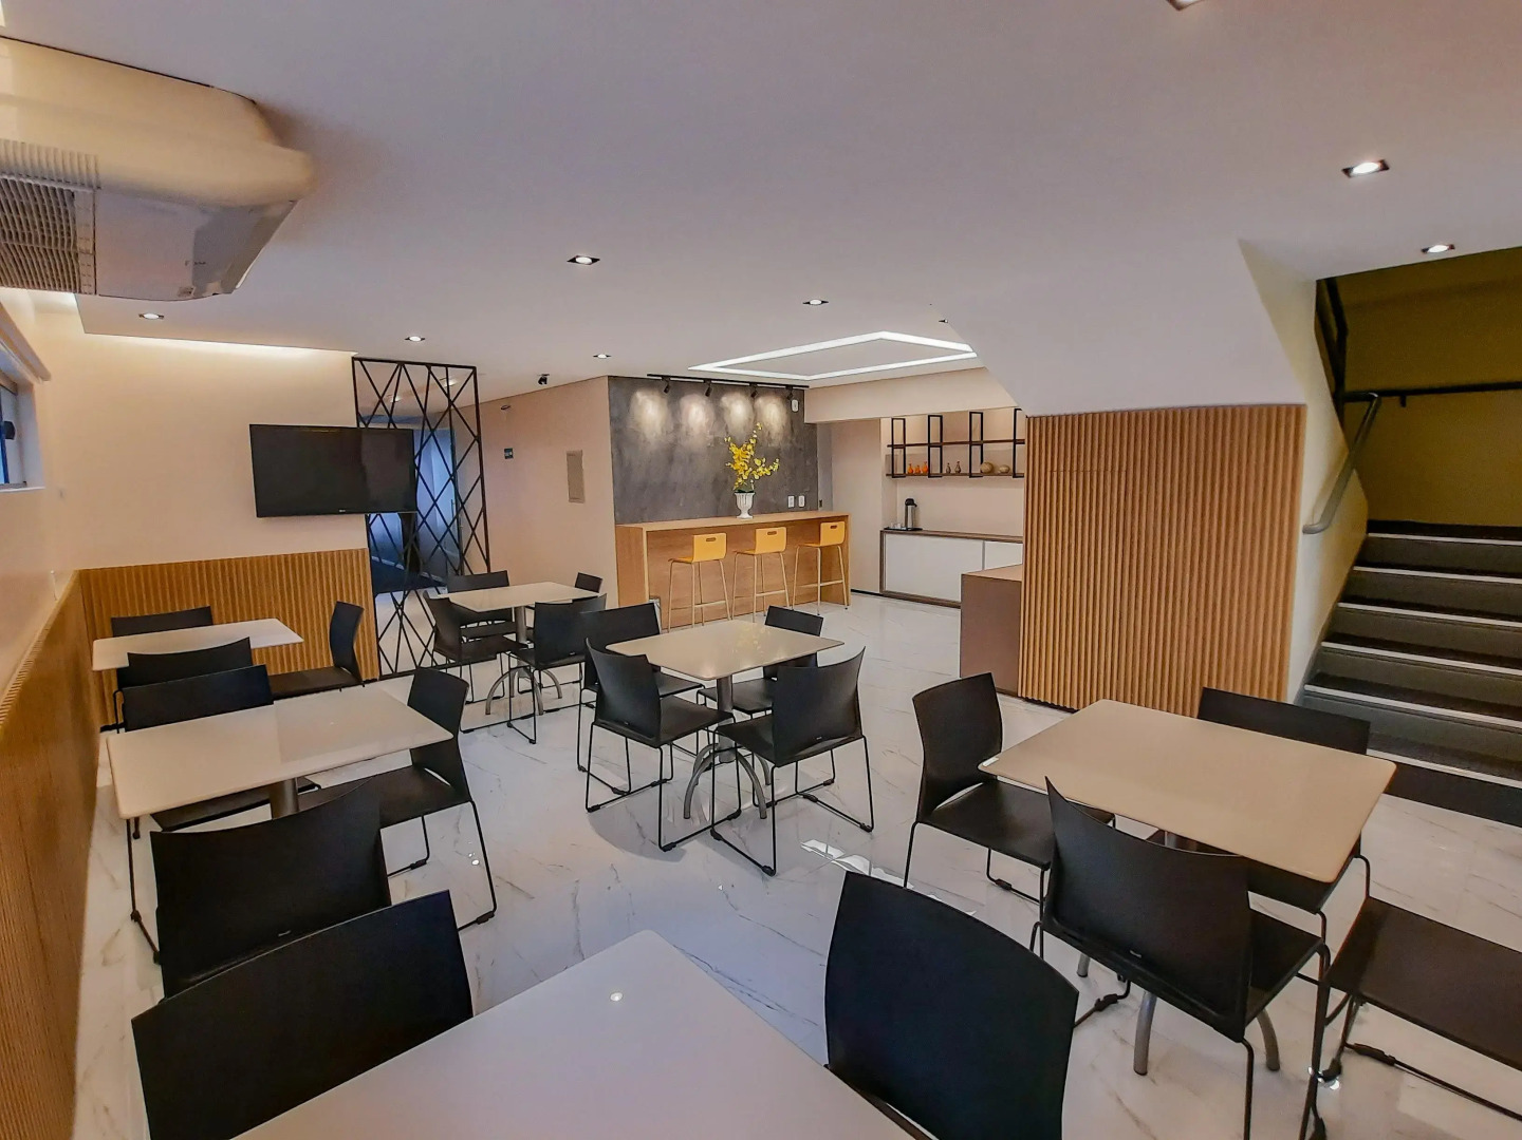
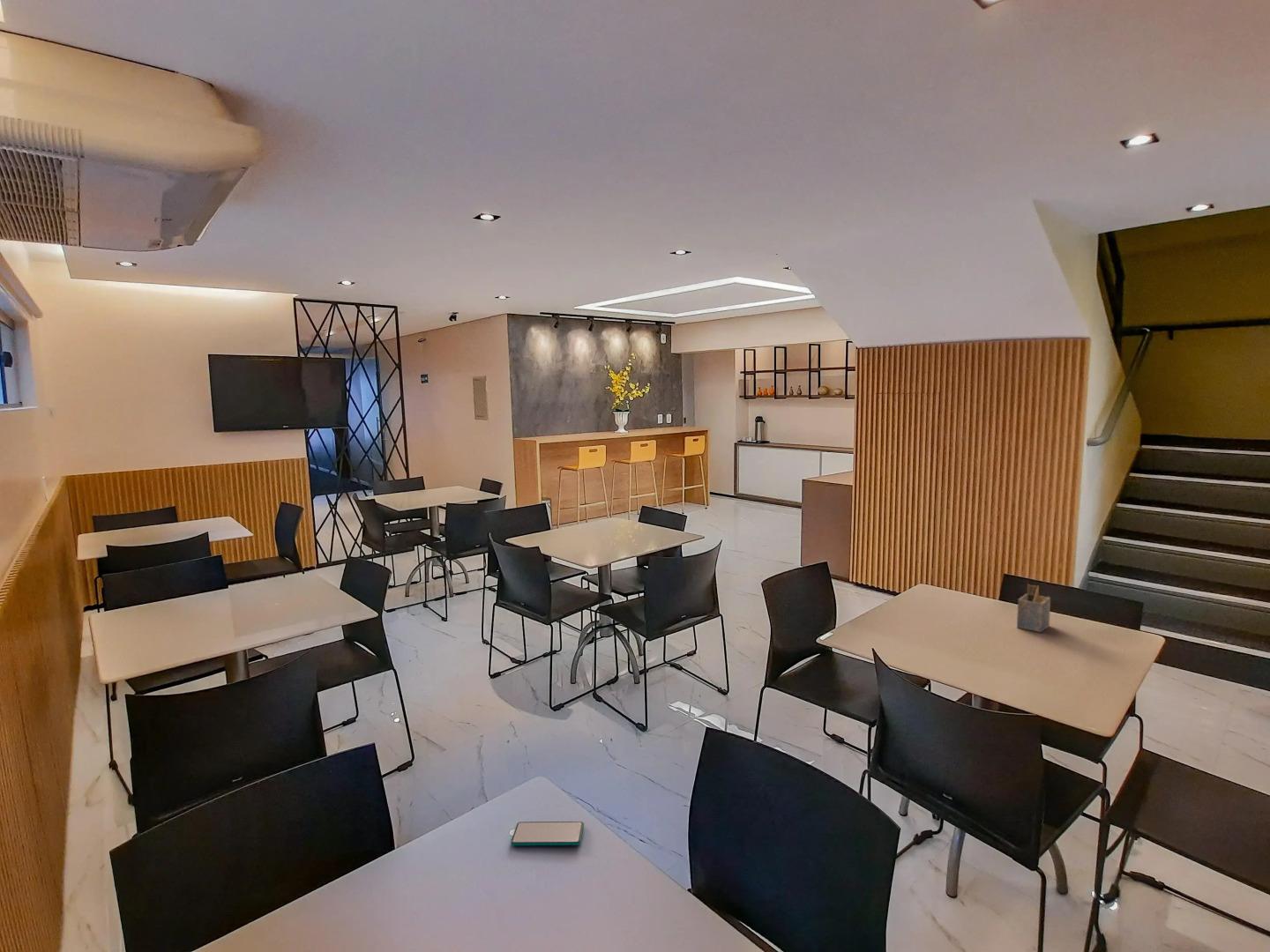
+ smartphone [510,821,585,847]
+ napkin holder [1016,584,1051,633]
